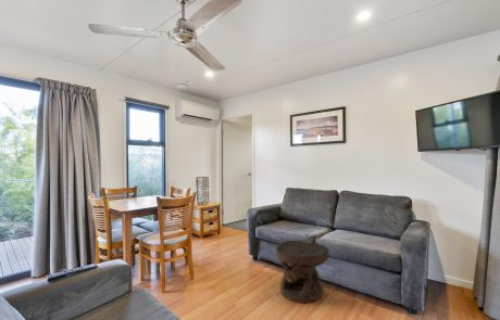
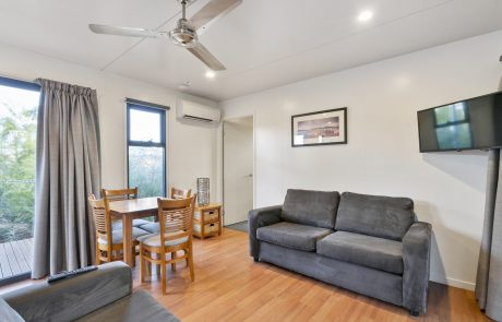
- side table [275,240,330,304]
